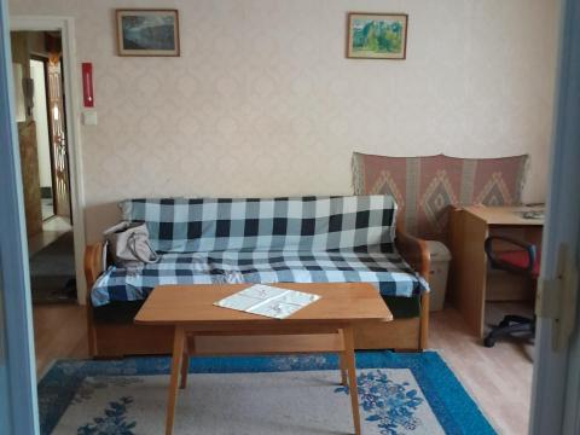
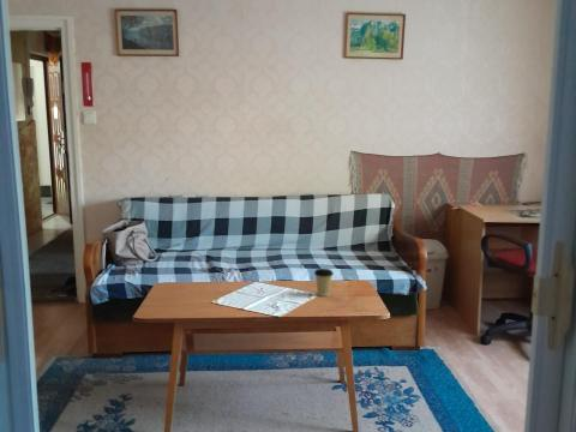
+ coffee cup [313,268,335,298]
